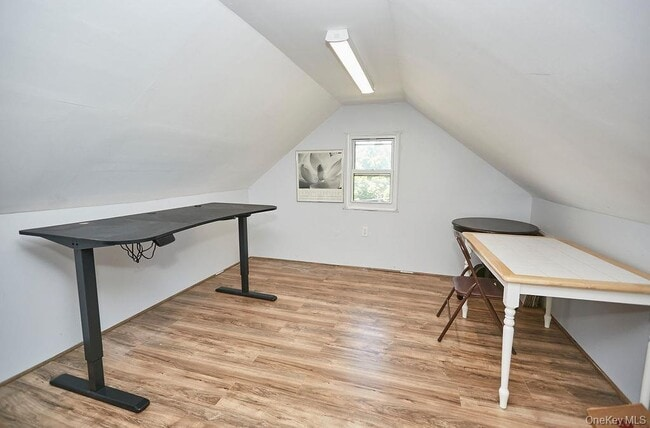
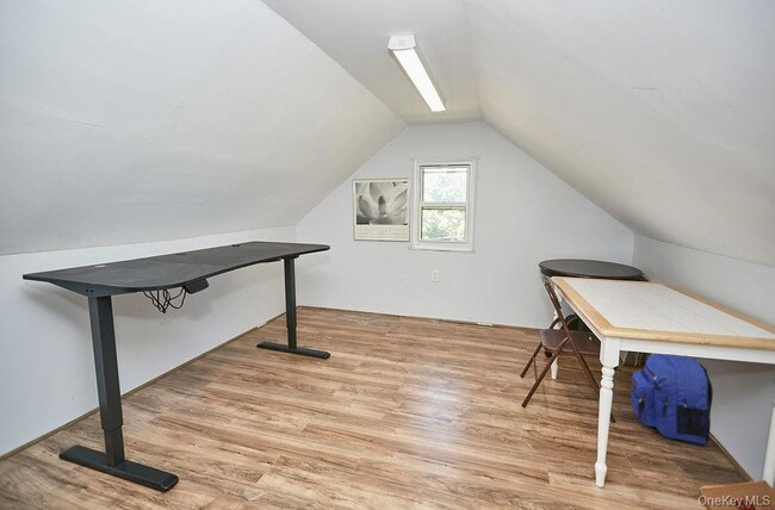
+ backpack [630,353,714,444]
